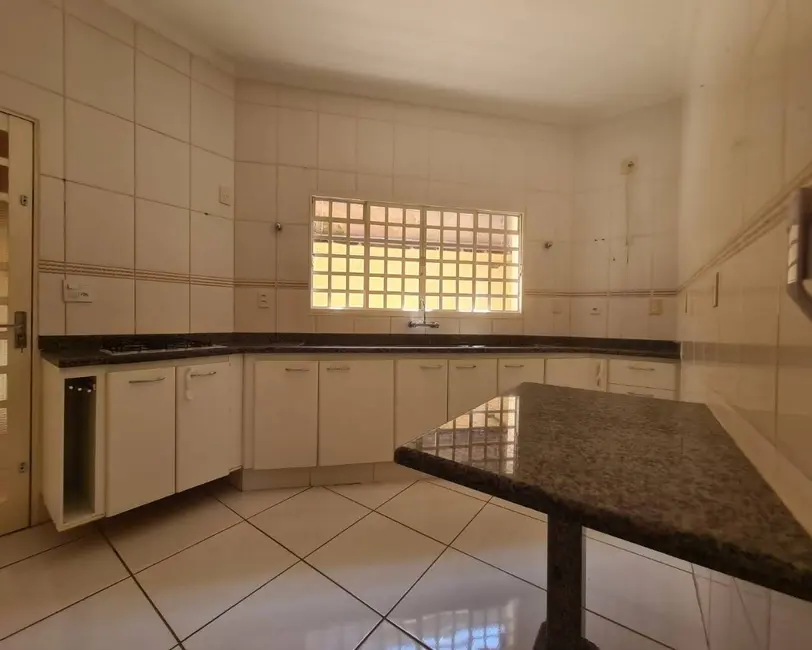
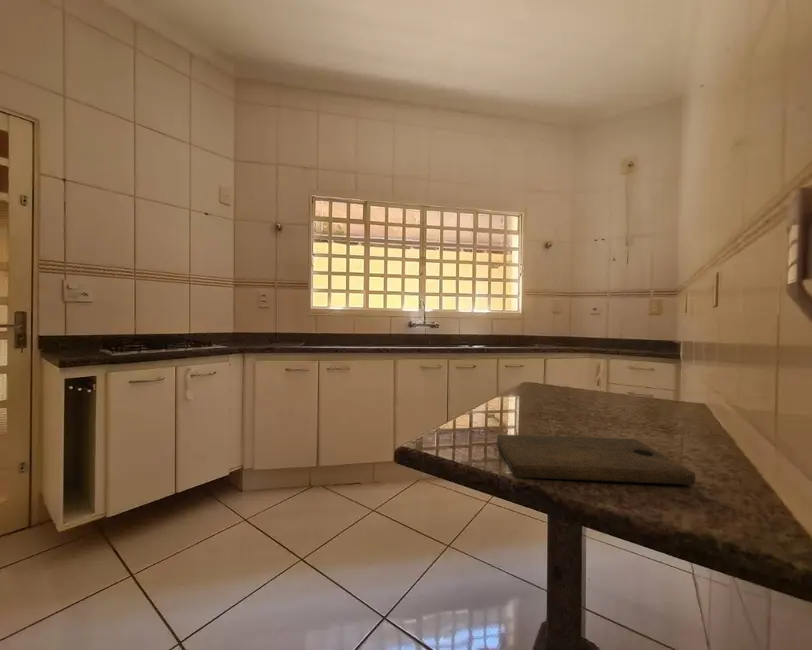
+ cutting board [496,434,696,486]
